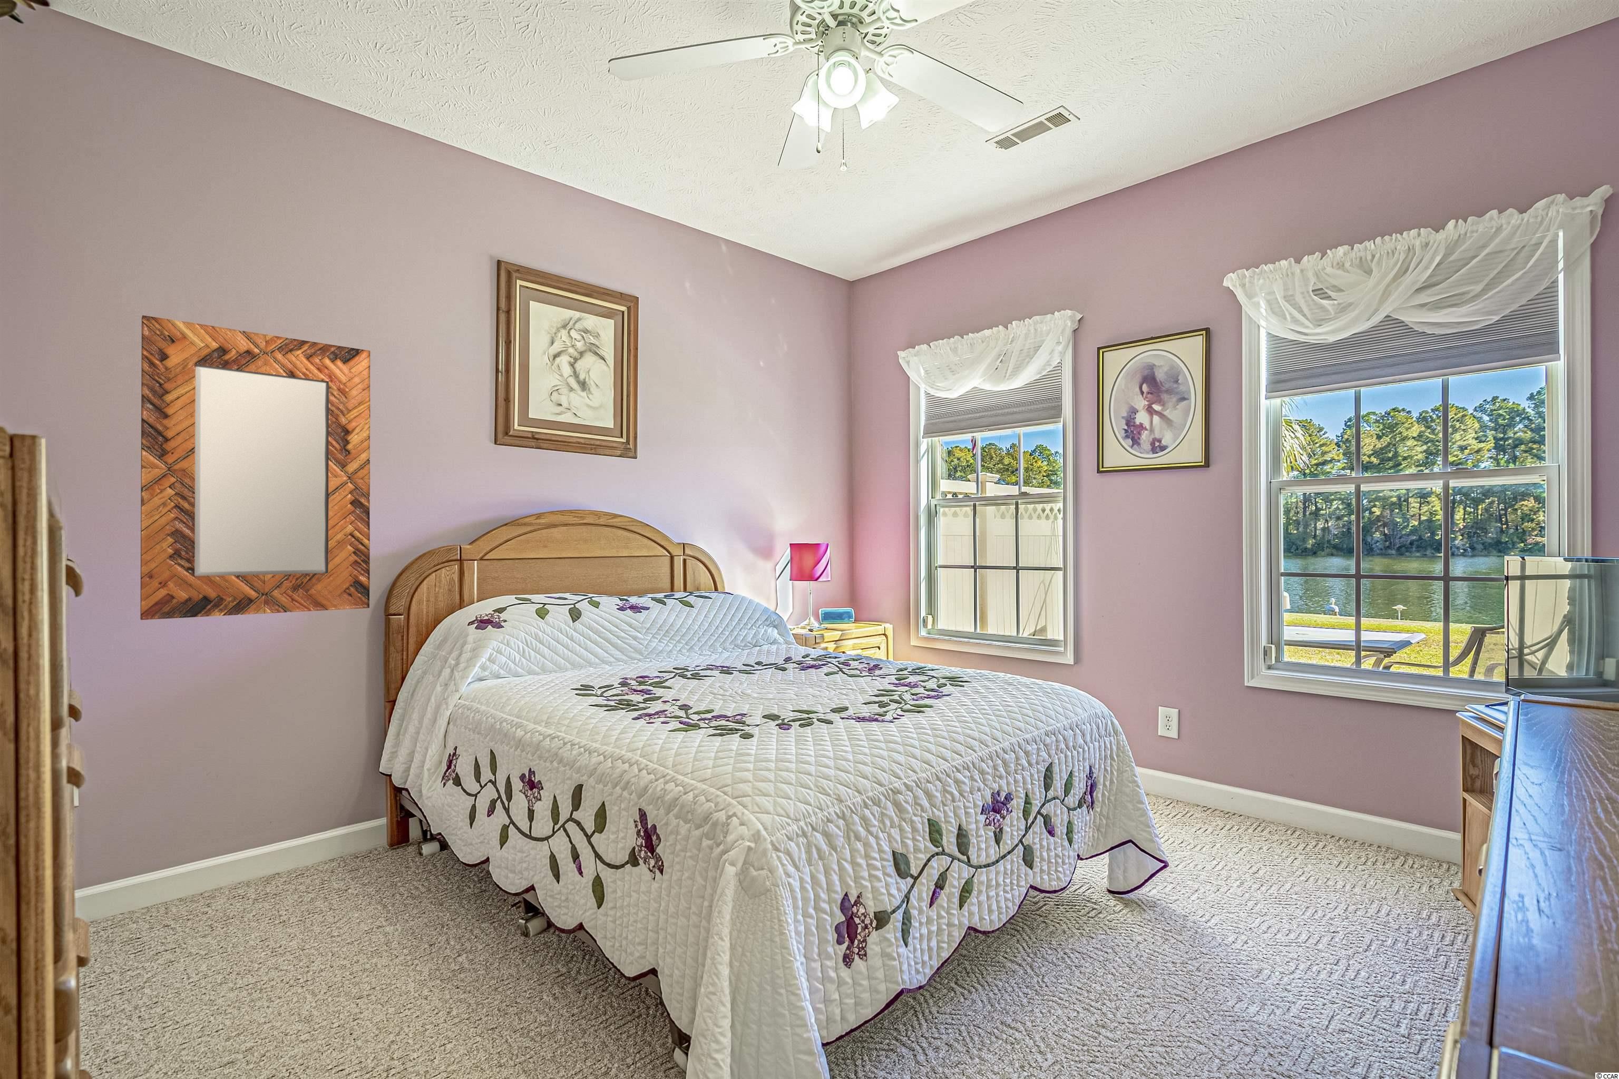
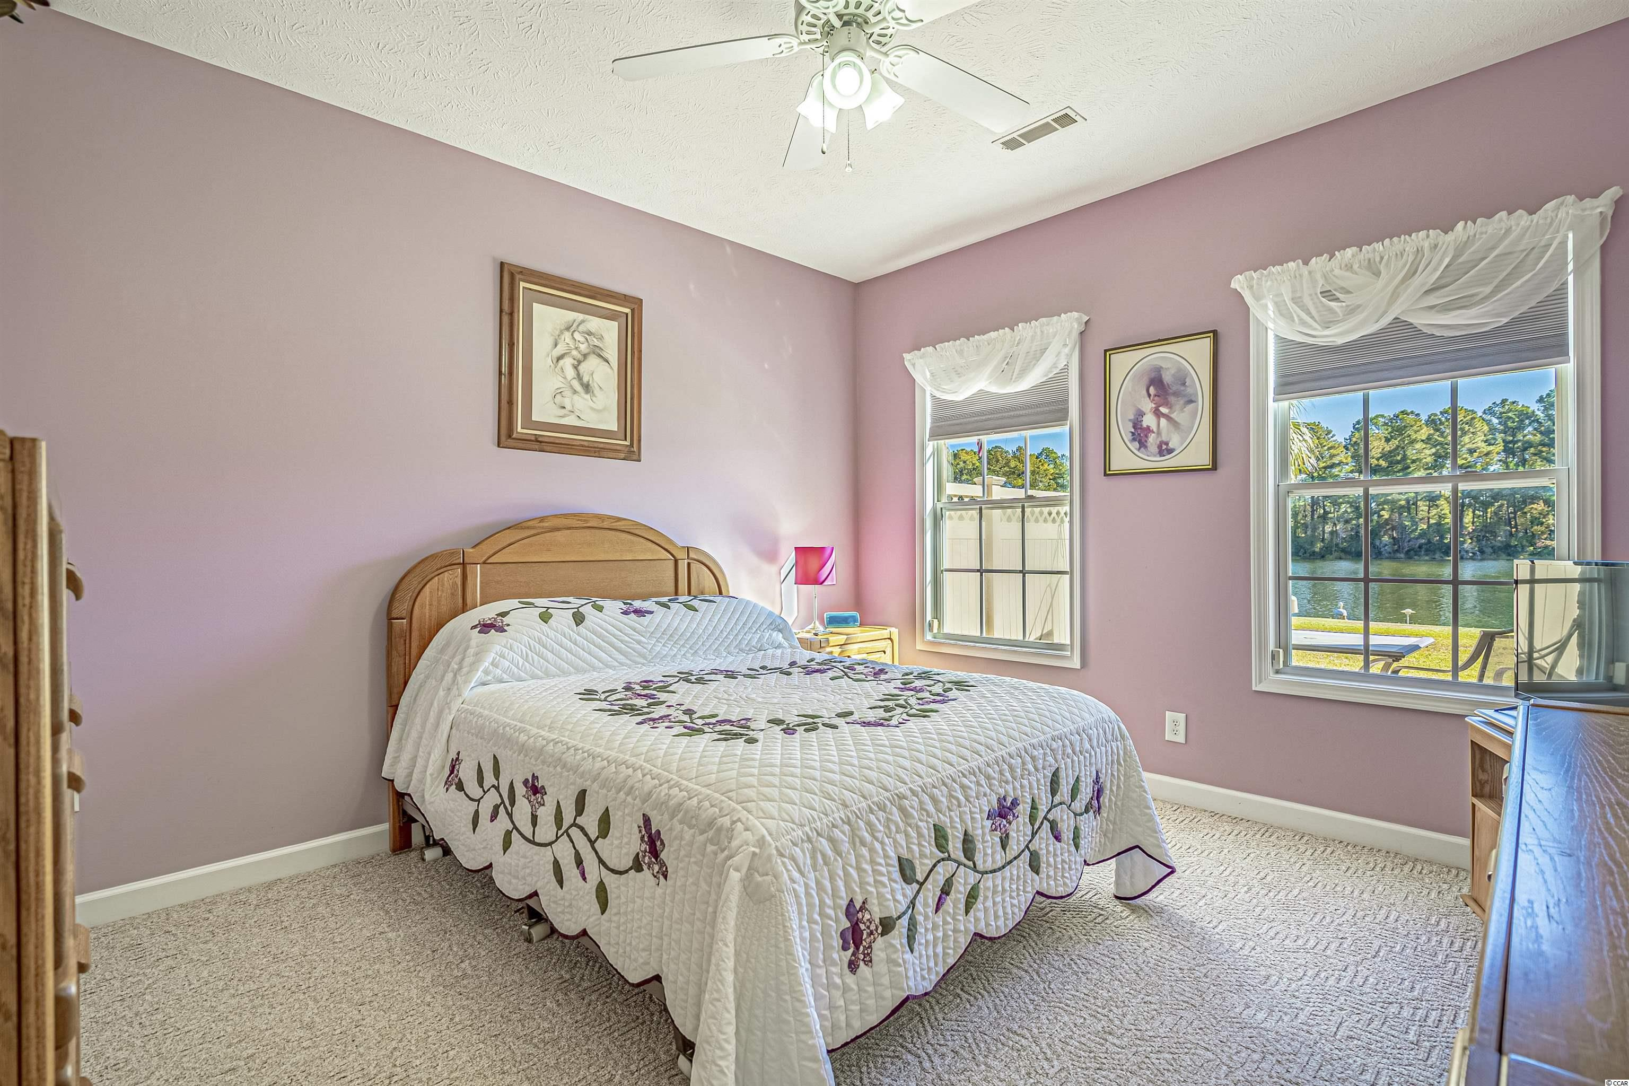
- home mirror [140,314,371,620]
